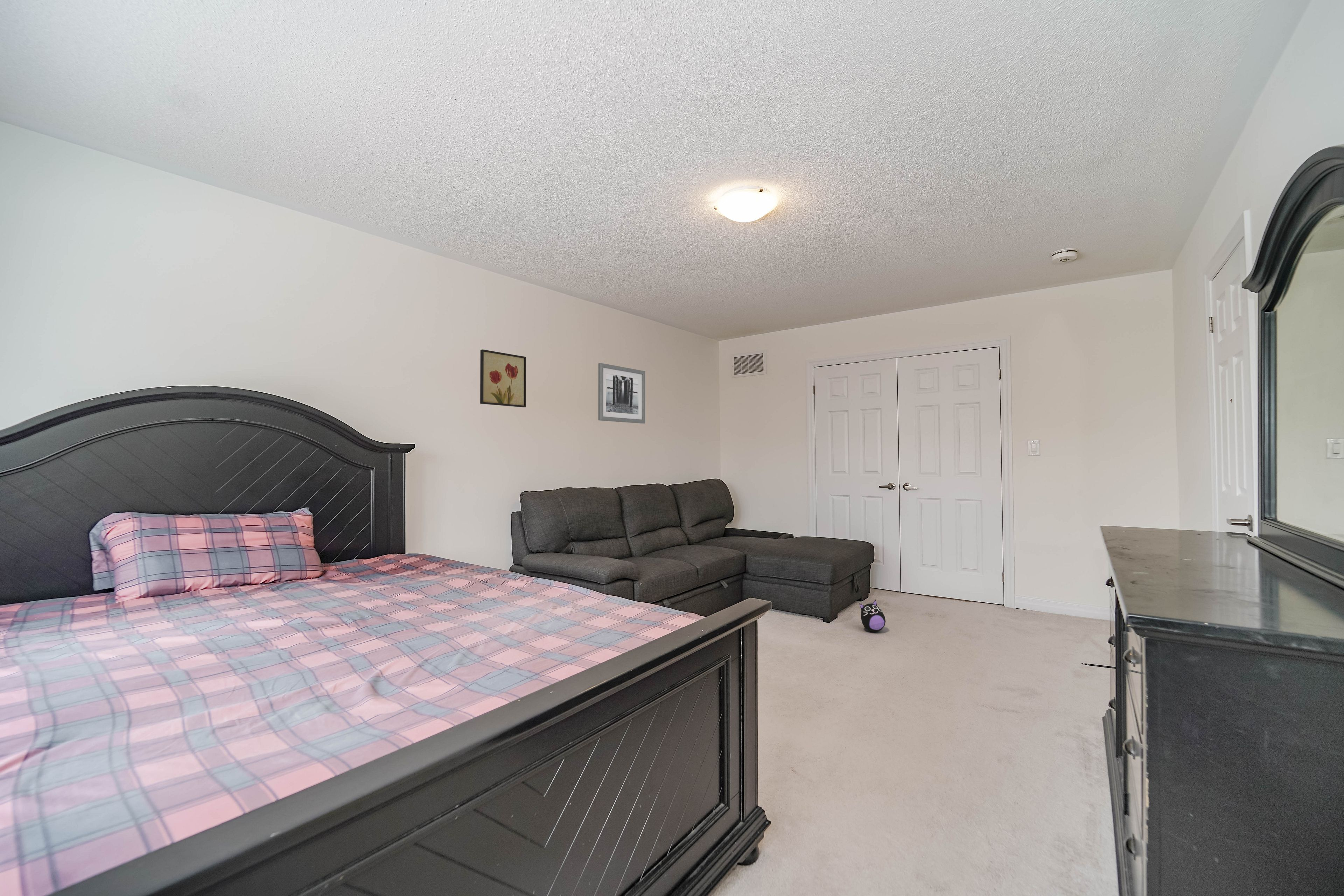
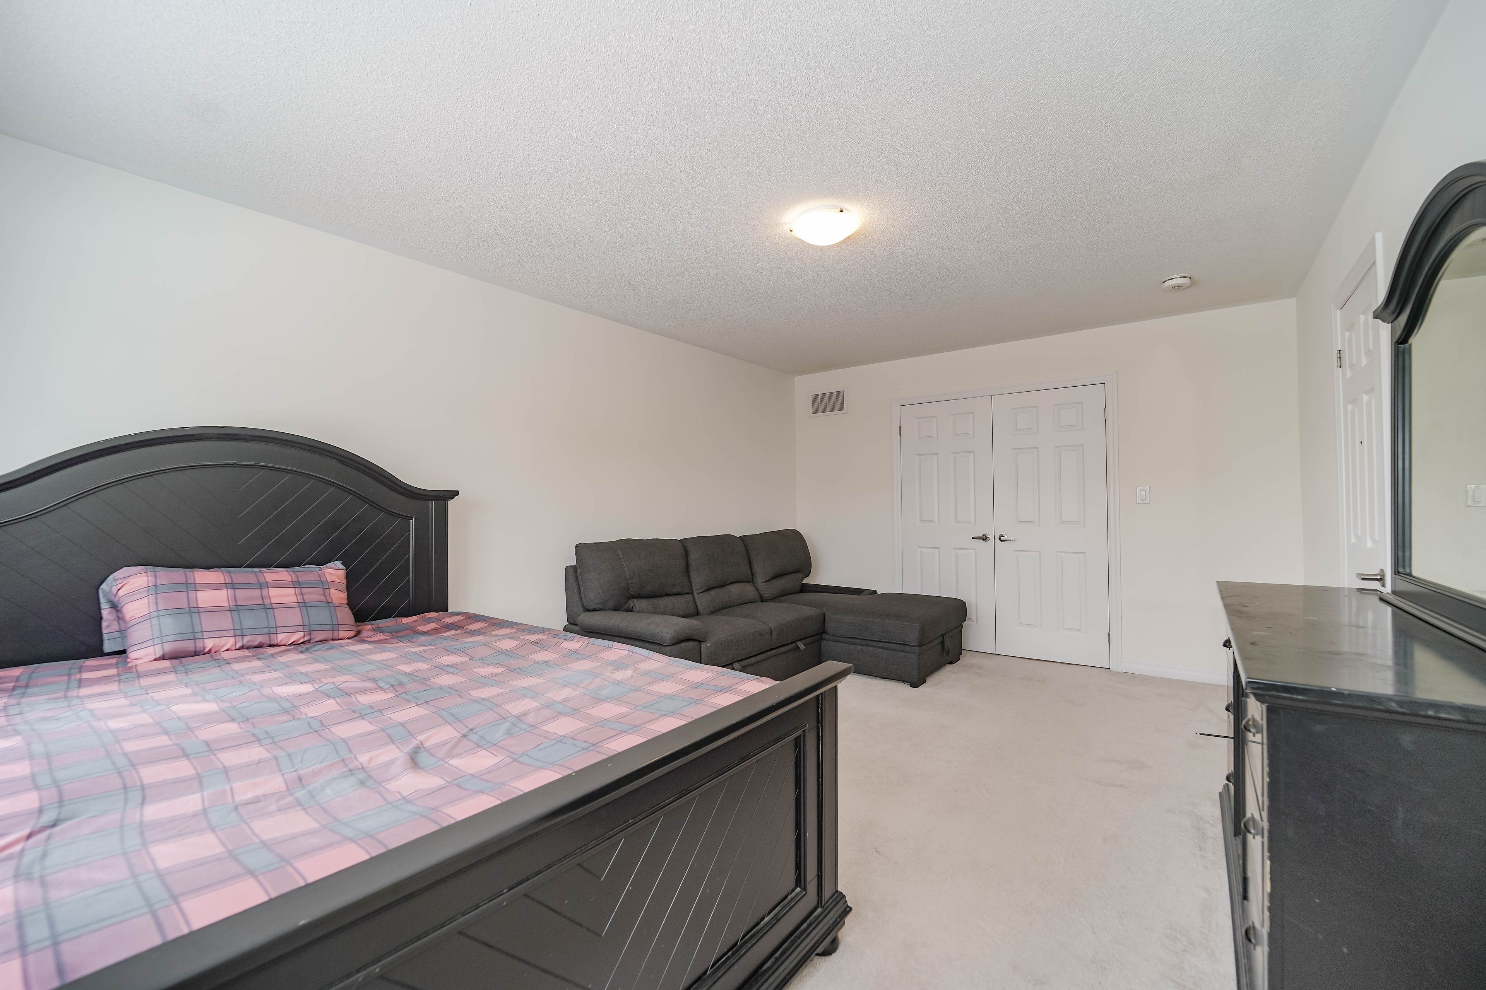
- plush toy [859,599,886,632]
- wall art [598,363,645,424]
- wall art [480,349,526,408]
